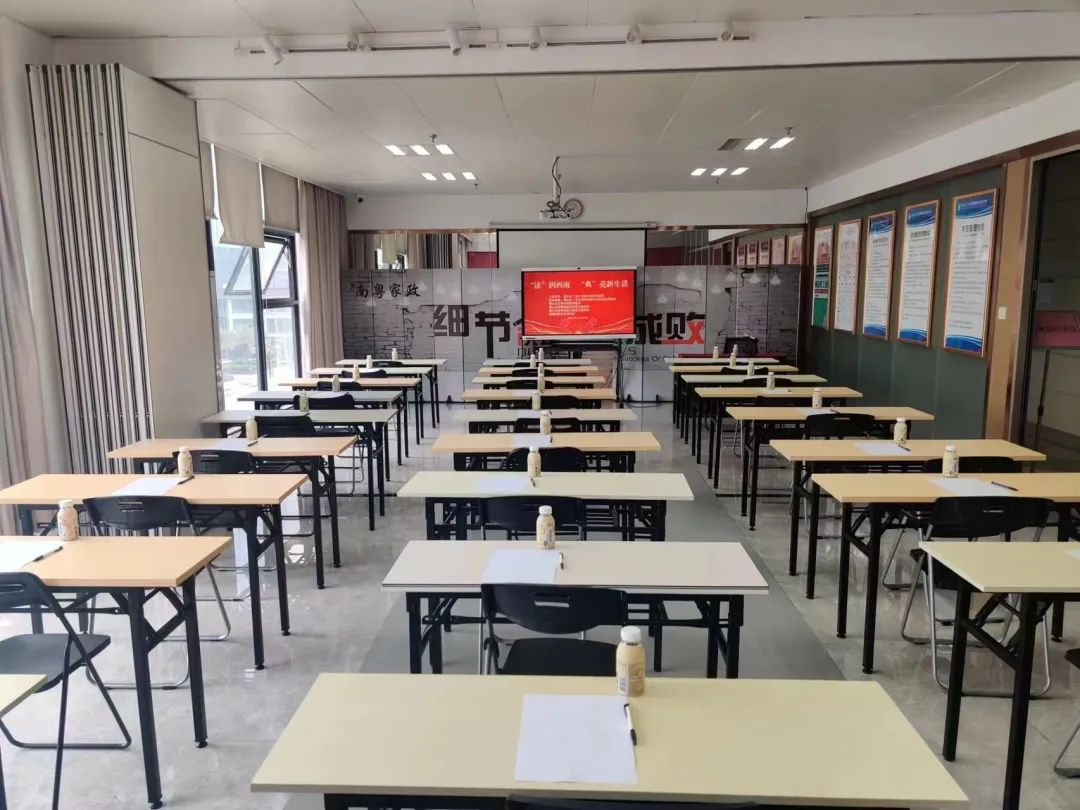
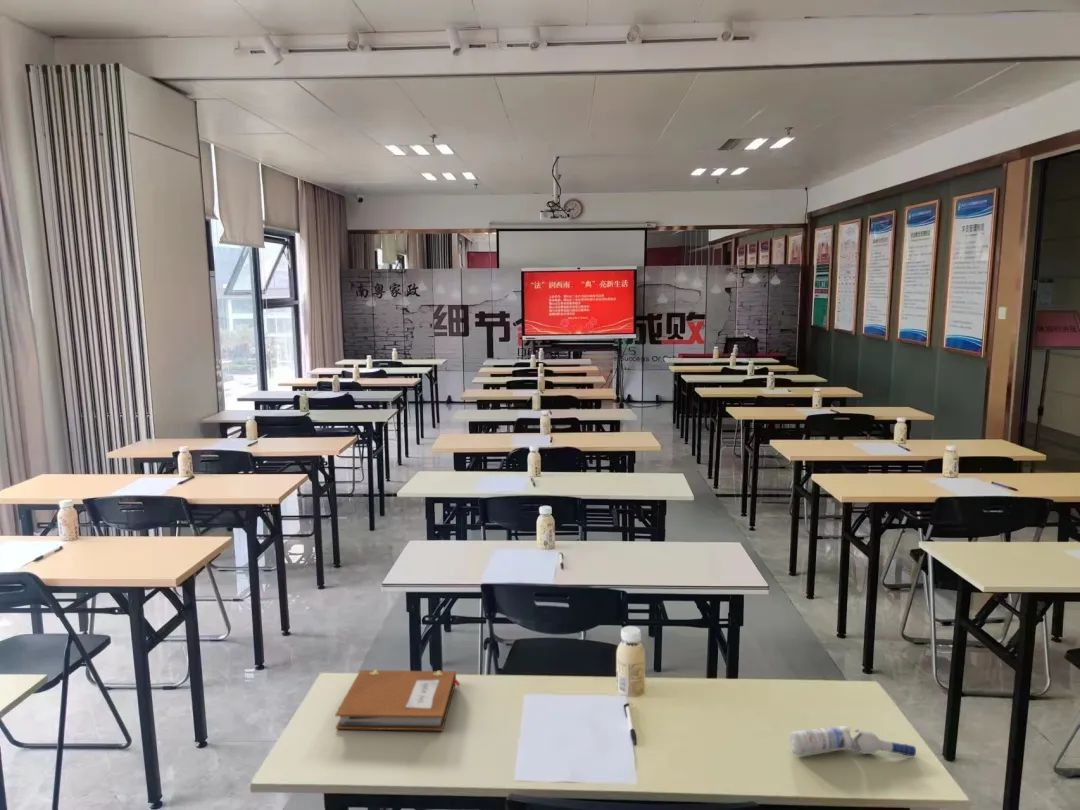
+ water bottle [788,725,917,757]
+ notebook [334,669,461,732]
